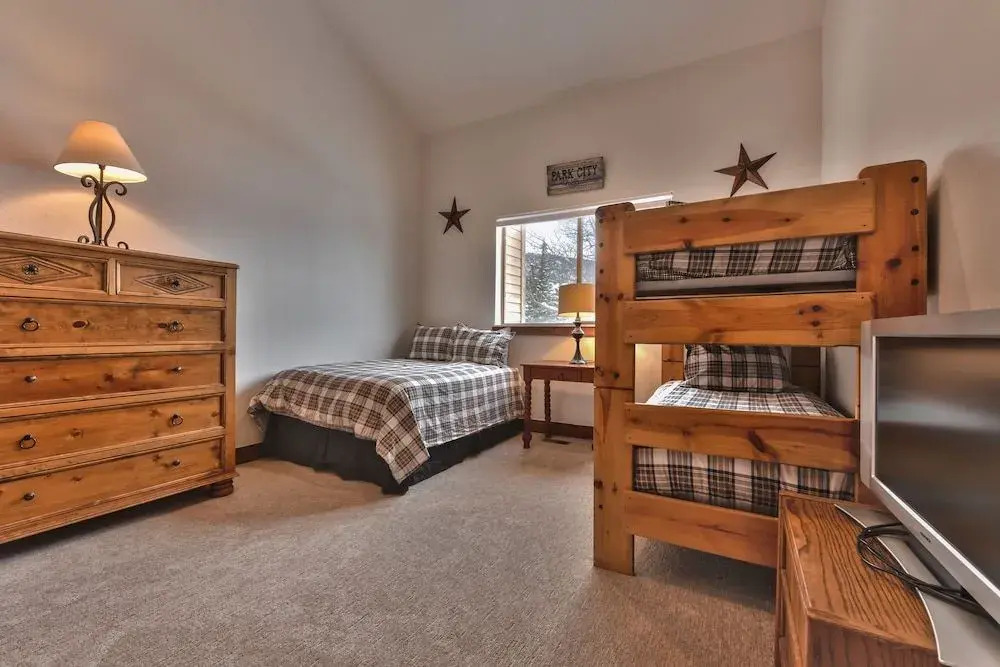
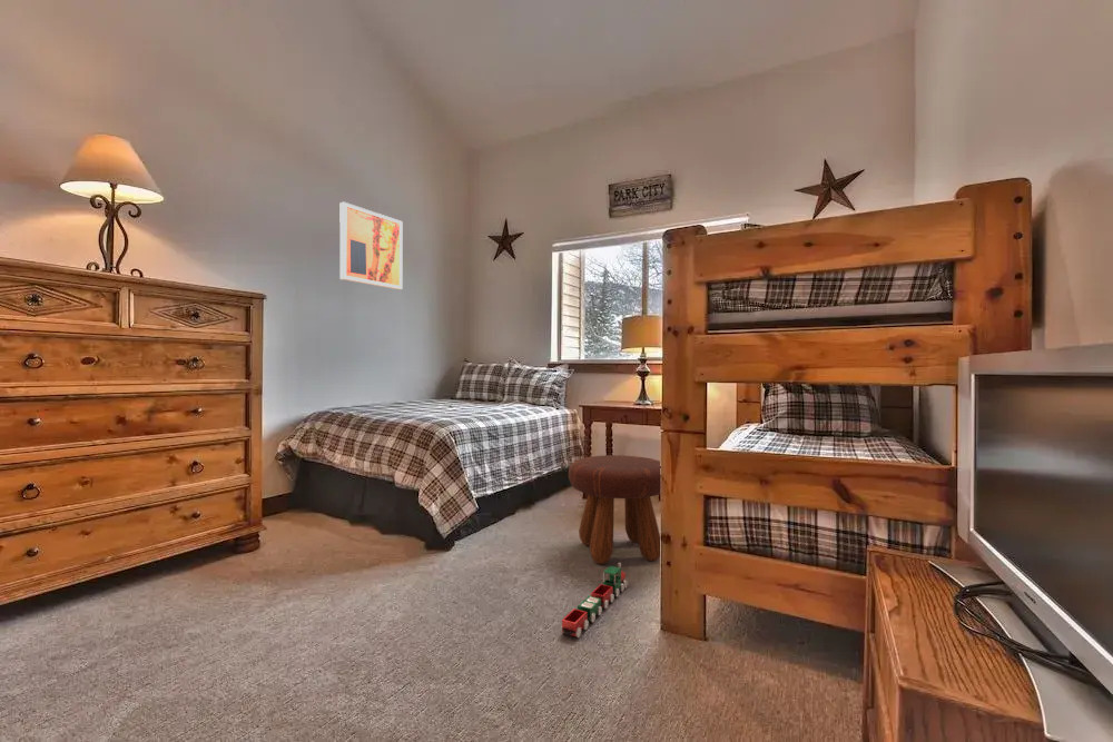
+ wall art [338,201,403,290]
+ footstool [568,454,661,565]
+ toy train [560,562,629,639]
